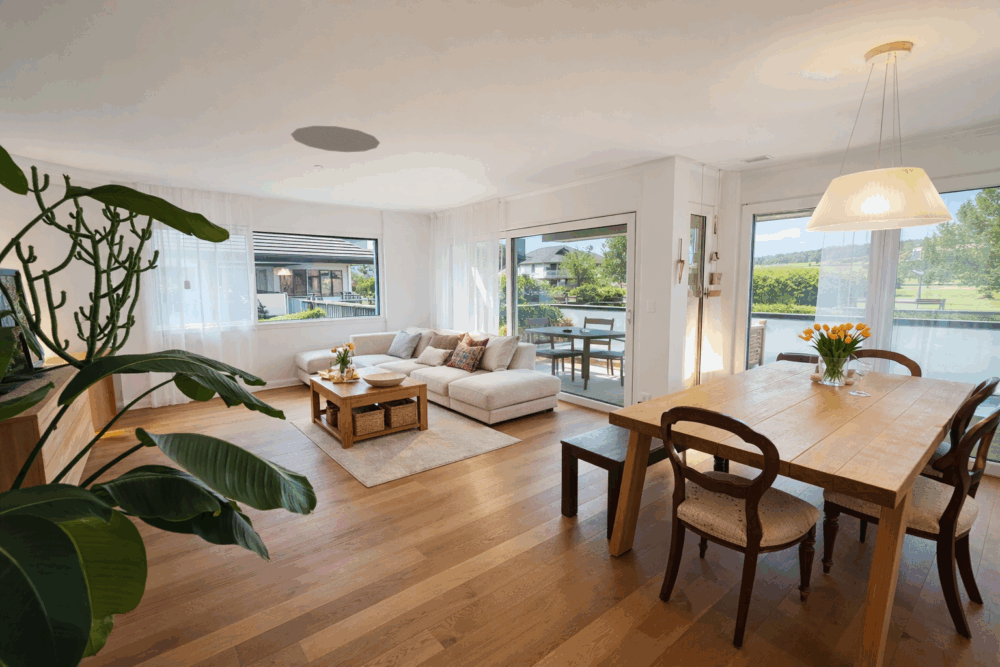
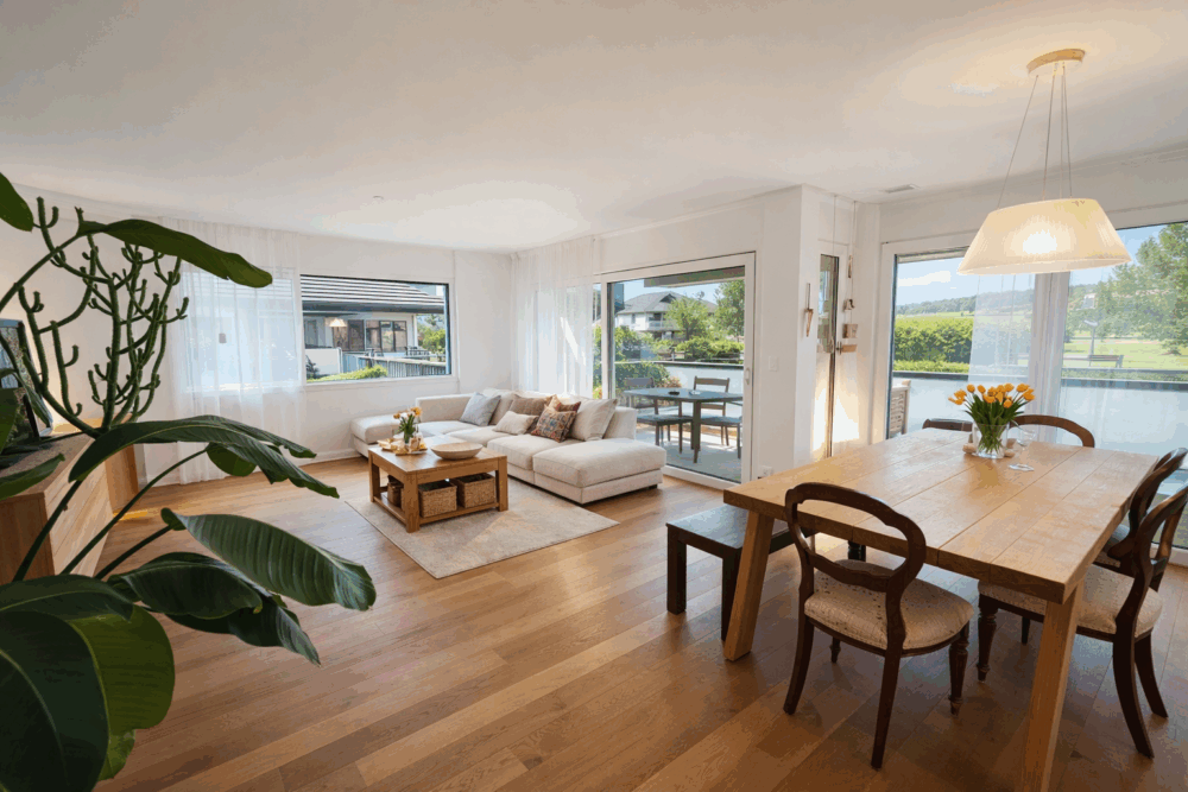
- ceiling light [290,125,381,153]
